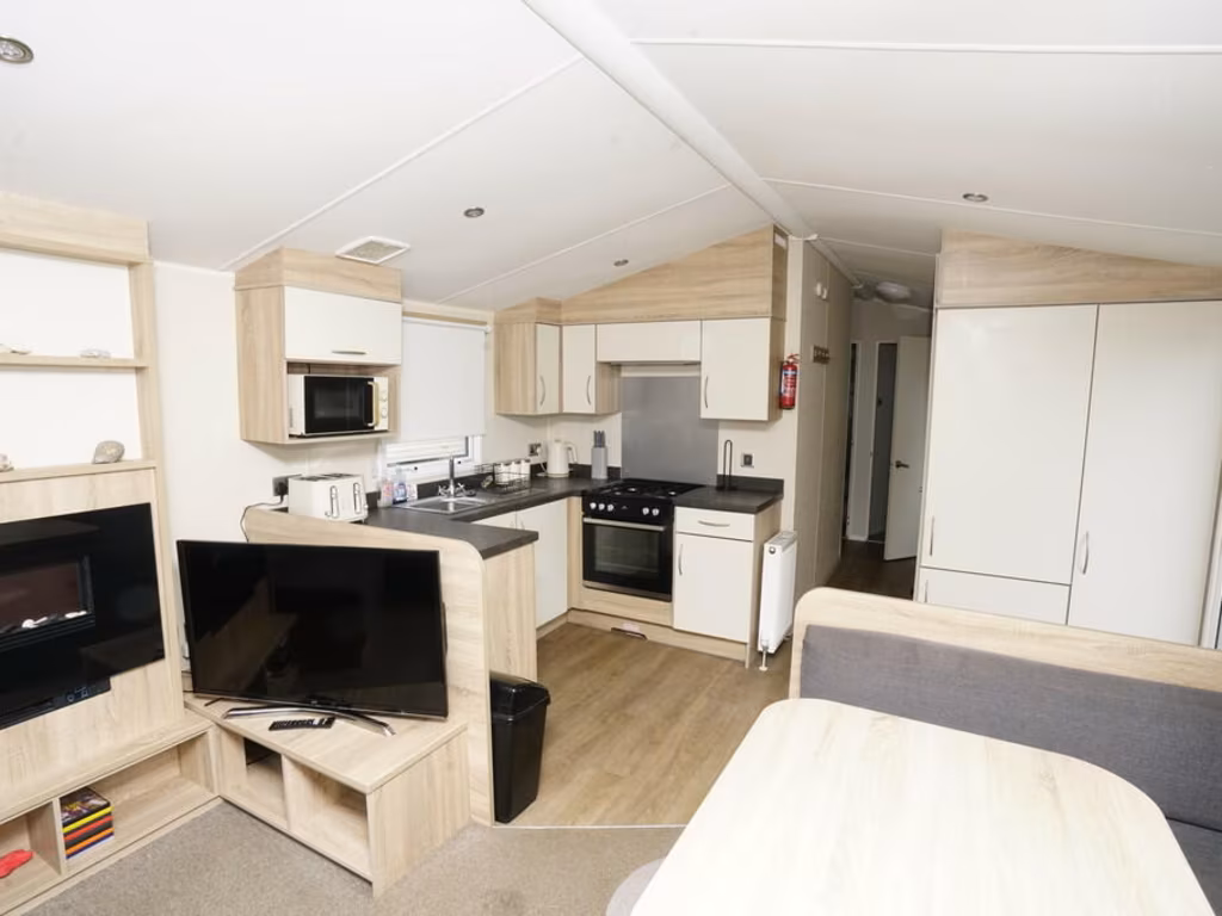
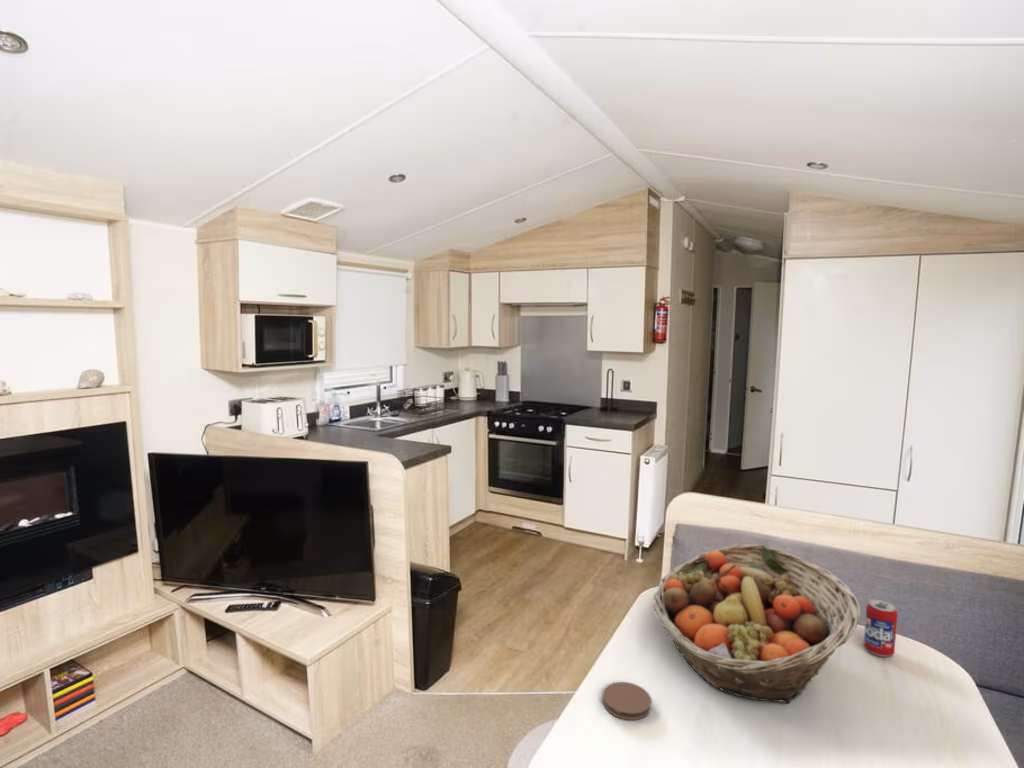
+ fruit basket [652,543,862,705]
+ coaster [602,681,652,721]
+ beverage can [863,599,899,658]
